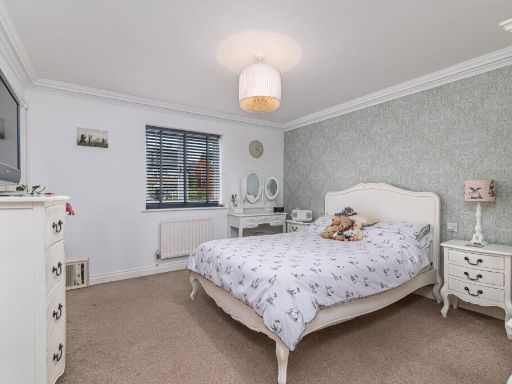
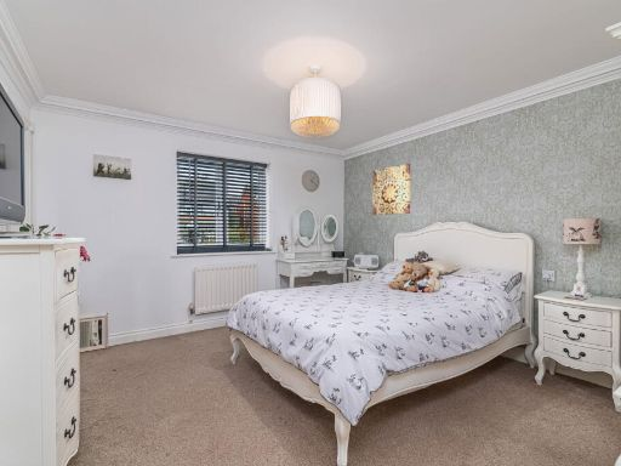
+ wall art [371,163,411,216]
